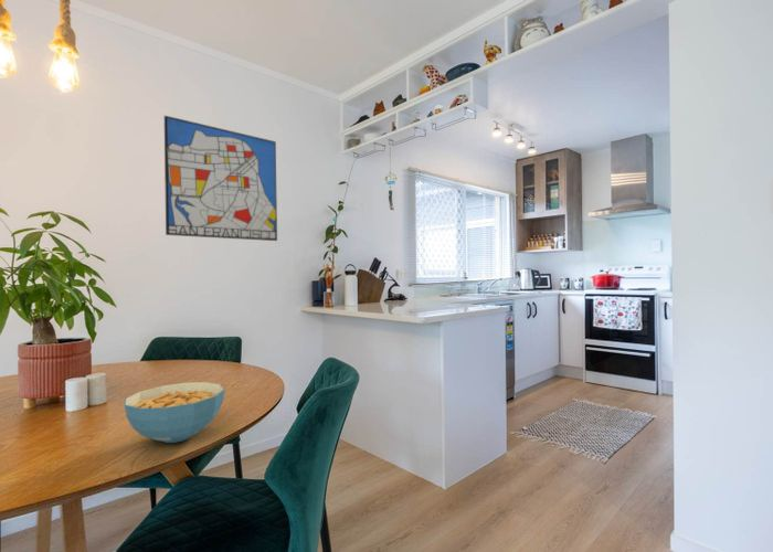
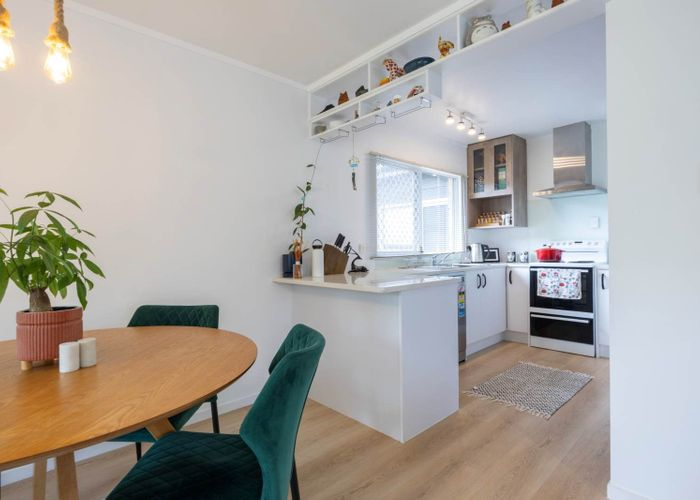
- cereal bowl [124,381,225,444]
- wall art [163,115,278,242]
